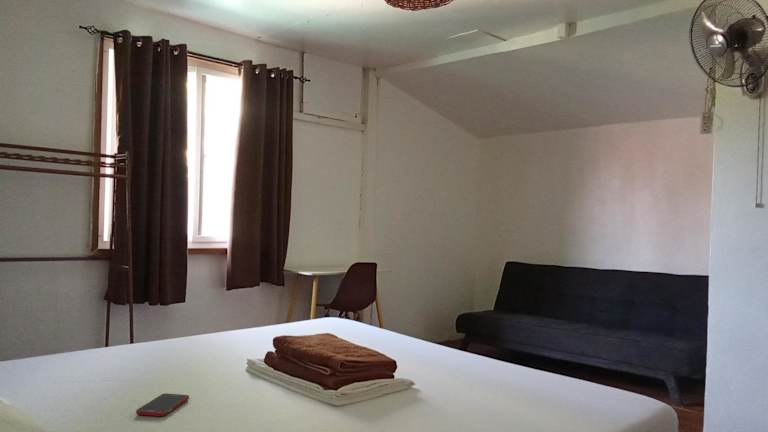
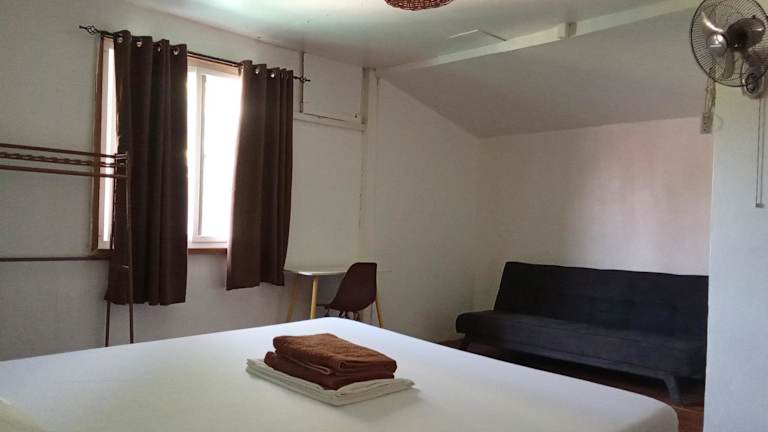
- cell phone [135,392,190,417]
